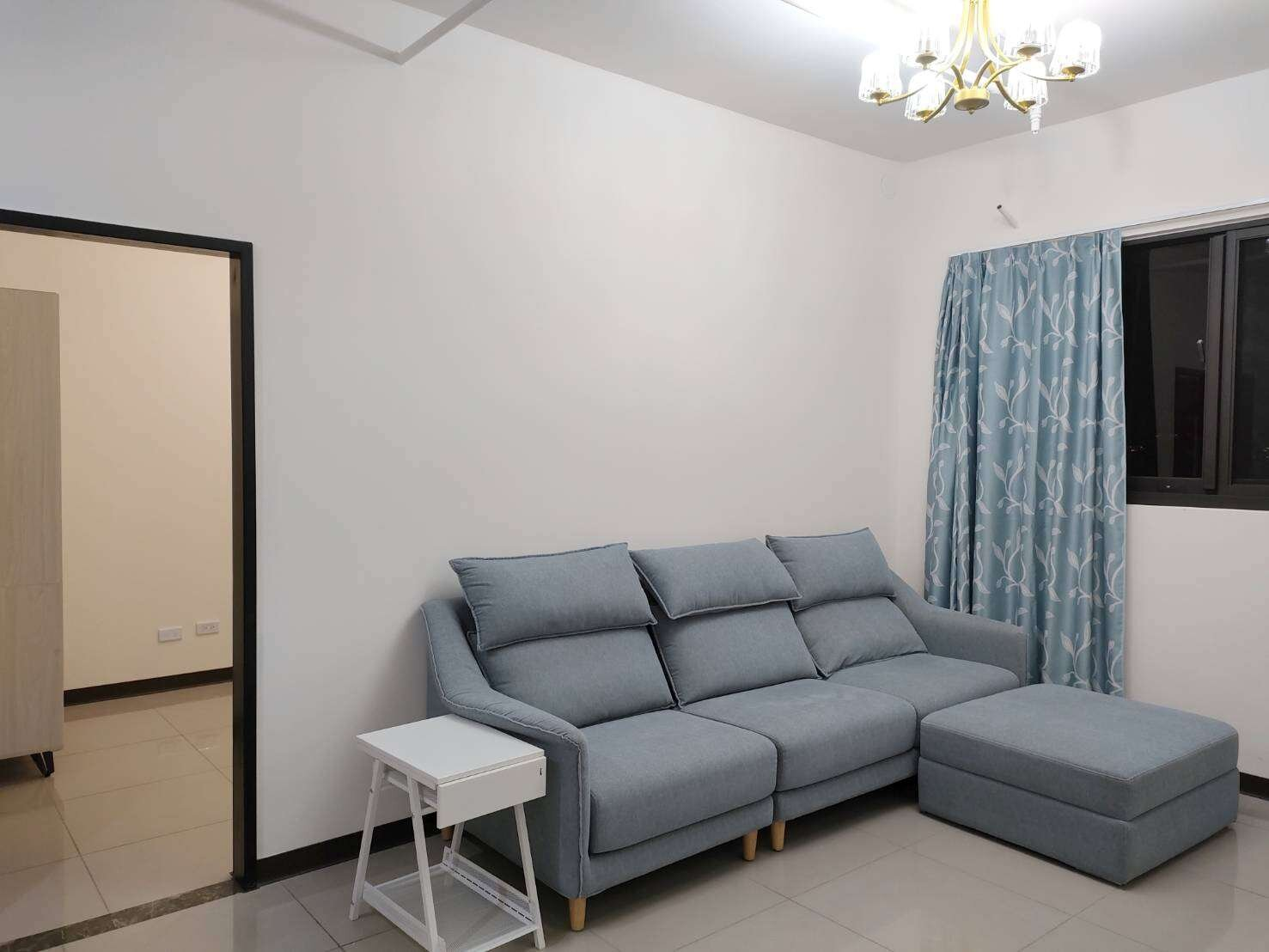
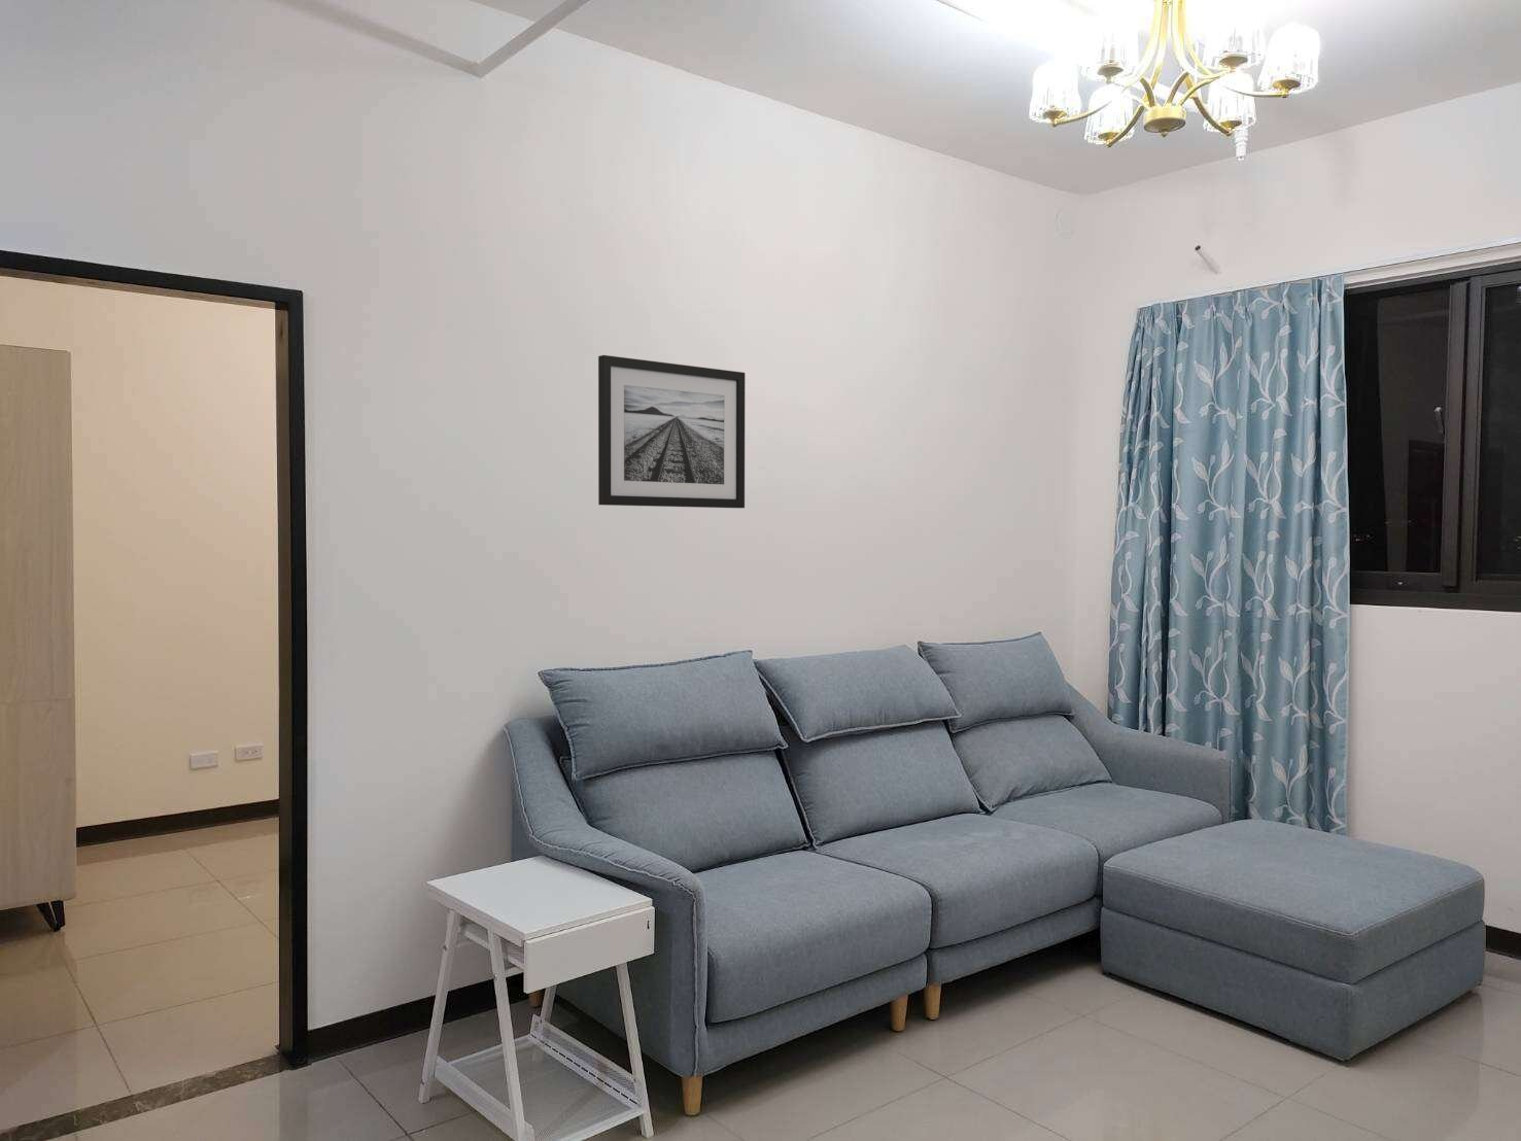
+ wall art [597,355,746,508]
